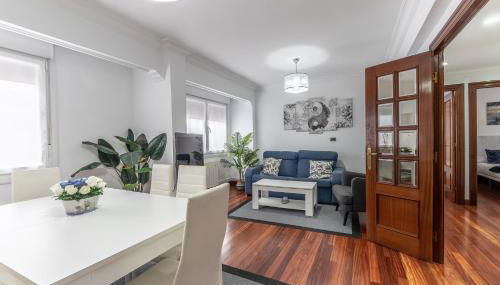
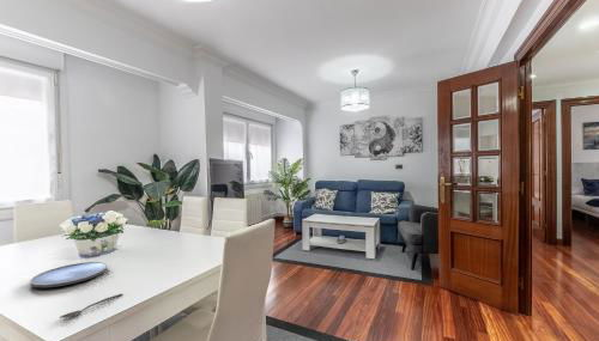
+ plate [29,261,108,288]
+ spoon [59,293,123,319]
